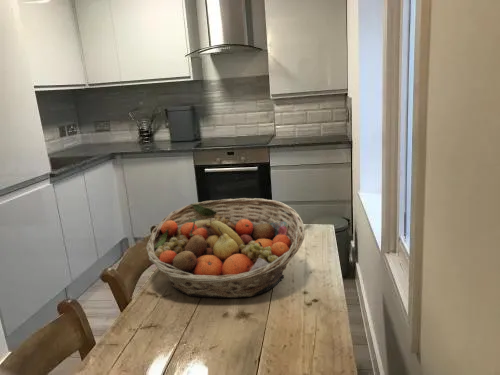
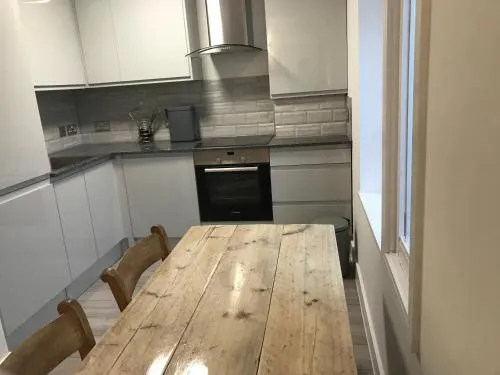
- fruit basket [145,197,306,299]
